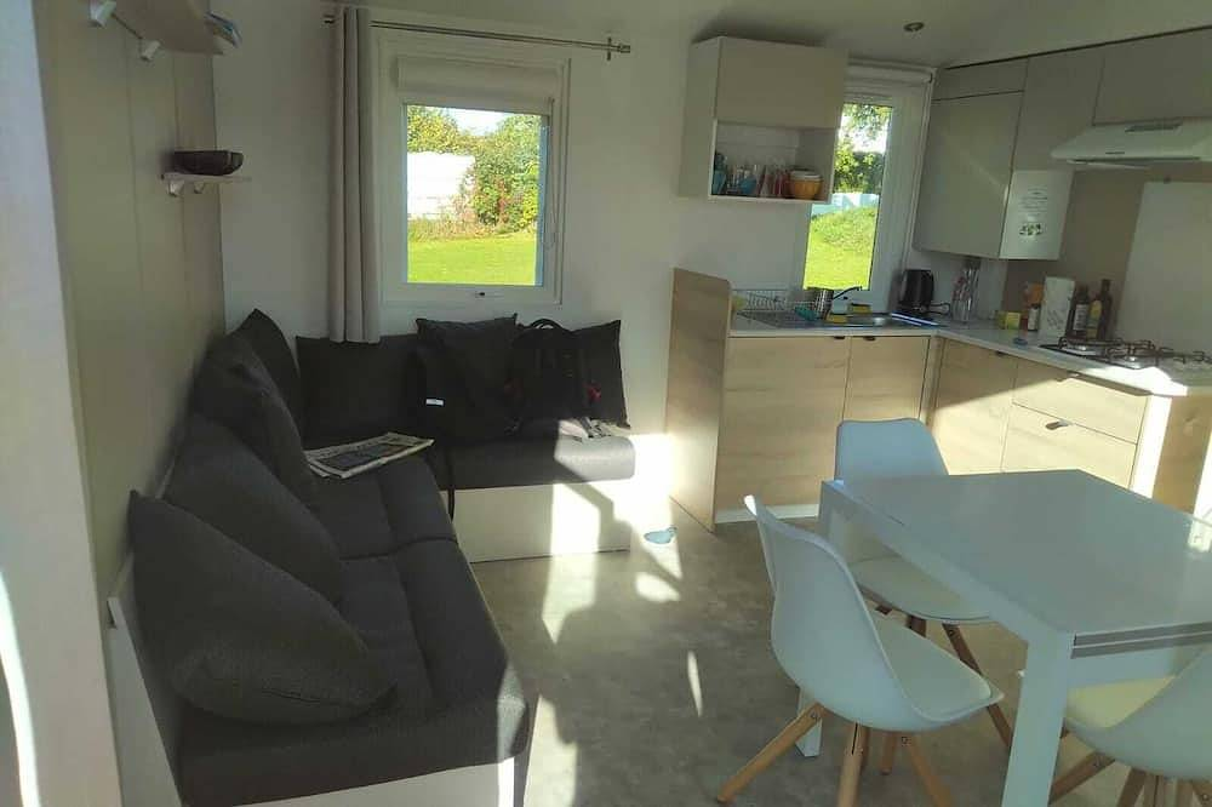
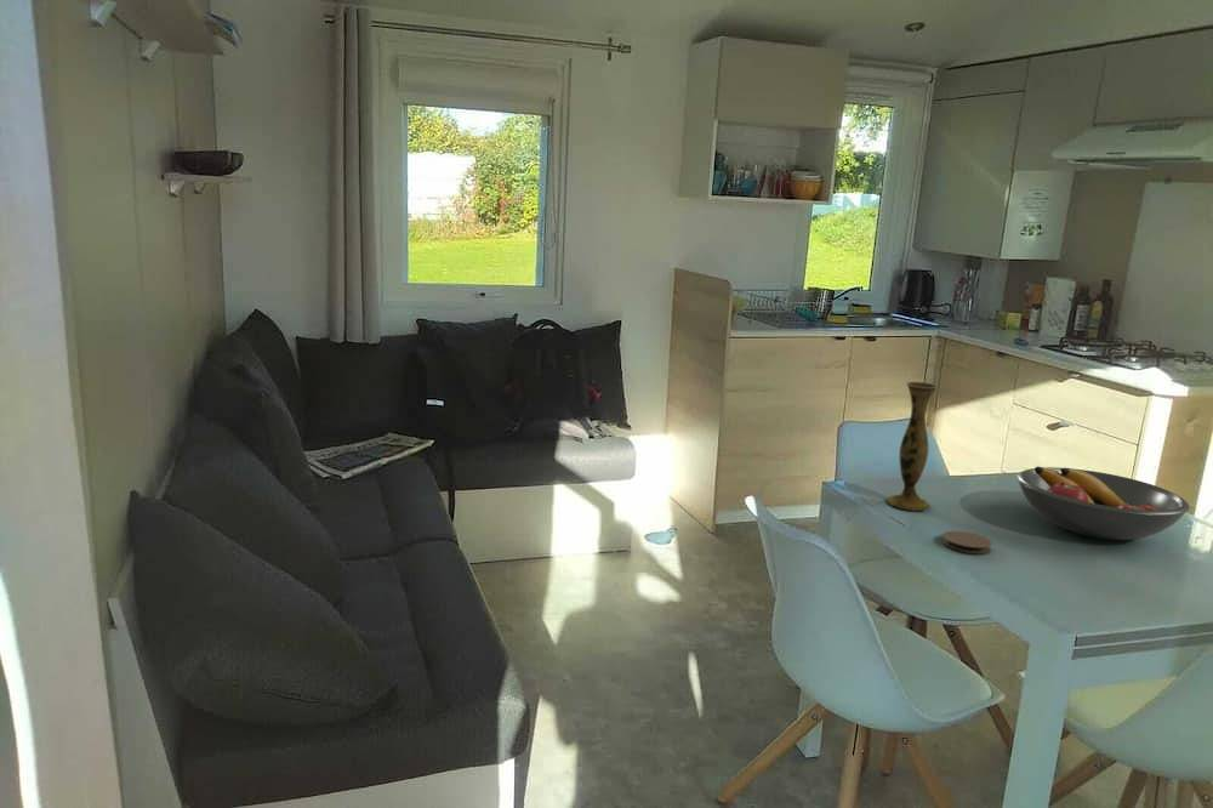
+ coaster [941,530,993,554]
+ fruit bowl [1015,466,1191,541]
+ vase [884,380,939,512]
